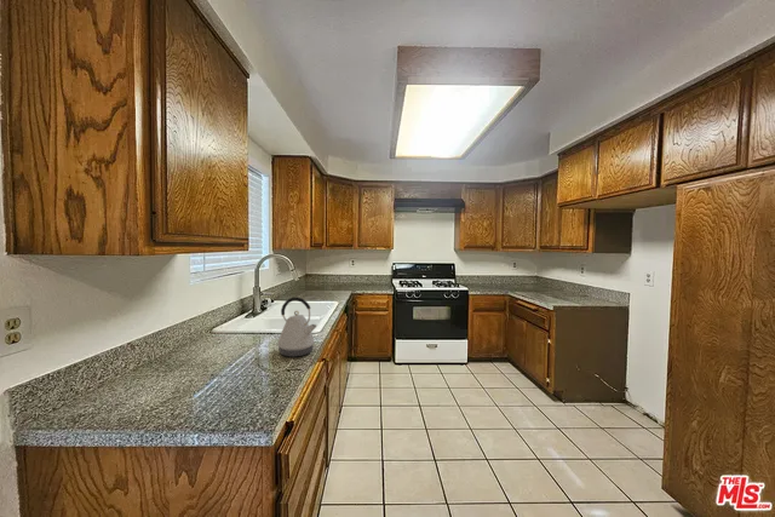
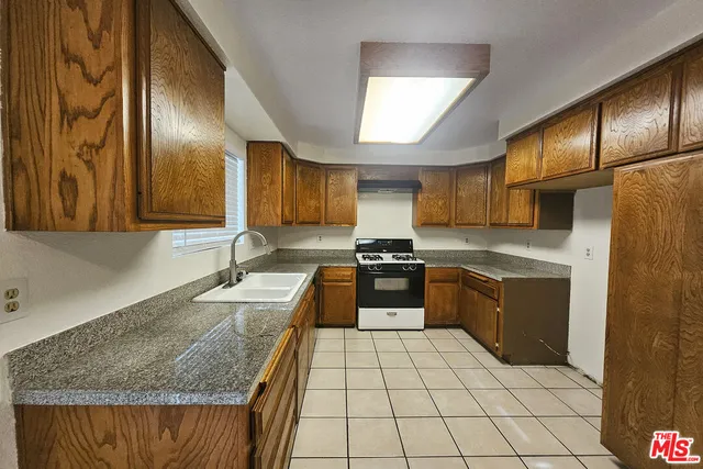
- kettle [276,295,318,357]
